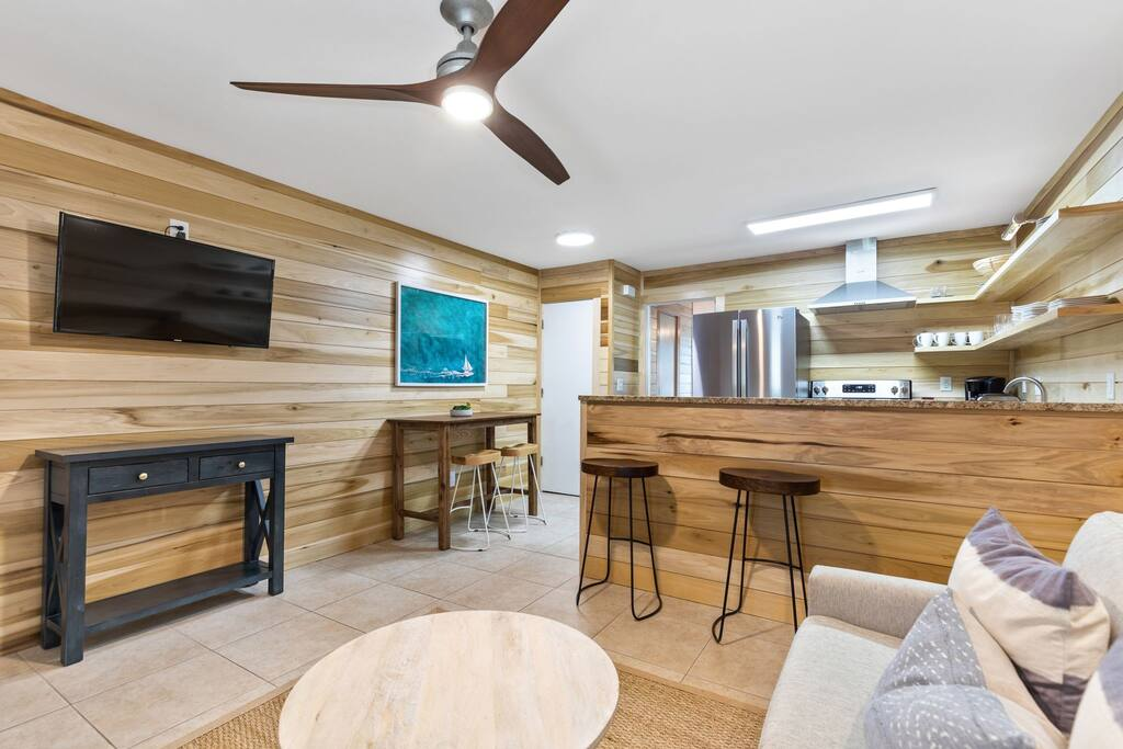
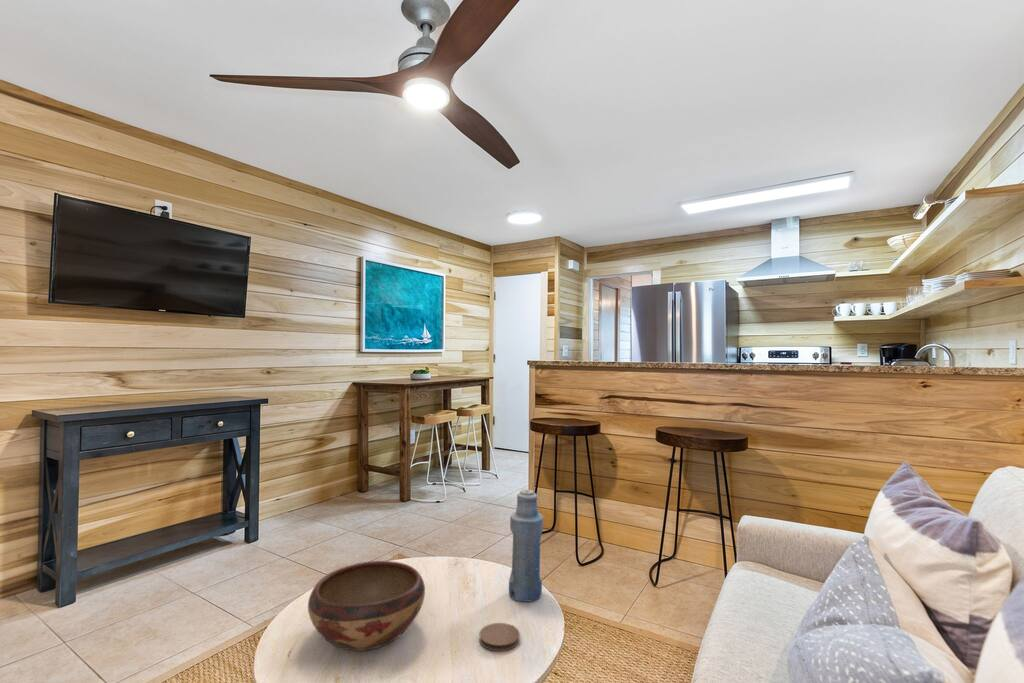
+ bottle [508,489,544,603]
+ decorative bowl [307,560,426,652]
+ coaster [478,622,521,652]
